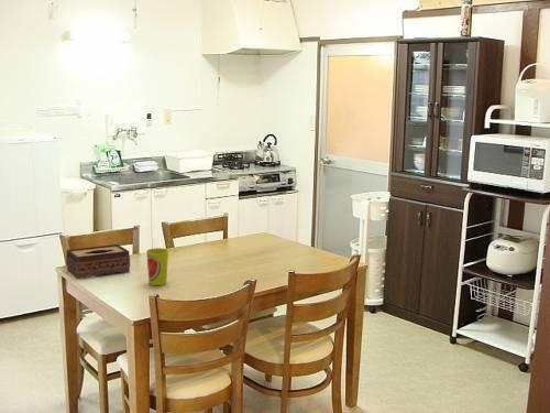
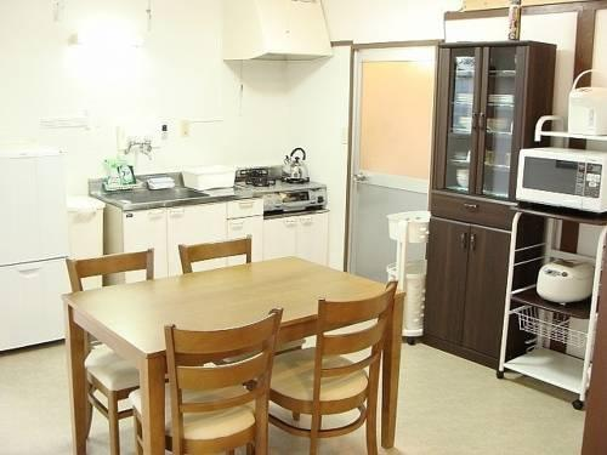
- tissue box [65,243,131,280]
- cup [145,247,169,286]
